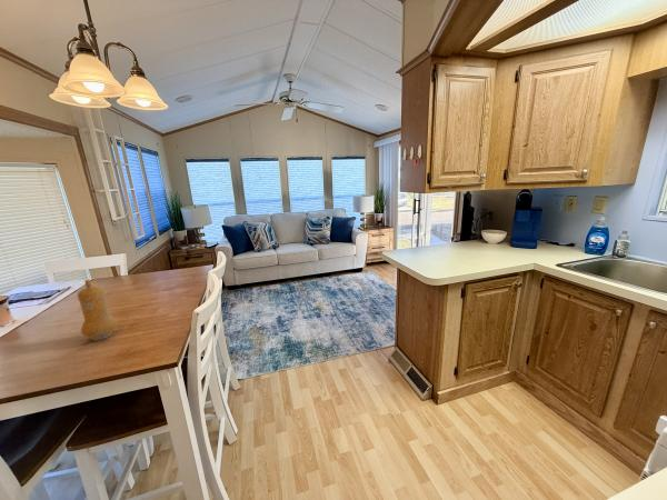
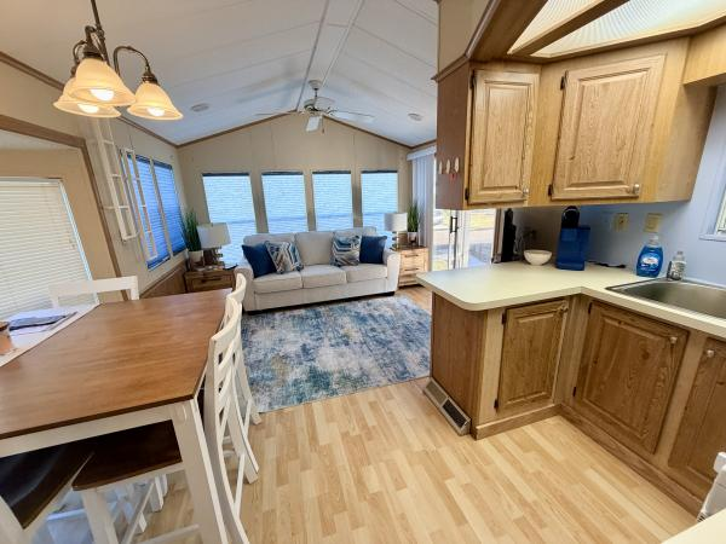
- pepper mill [77,278,118,342]
